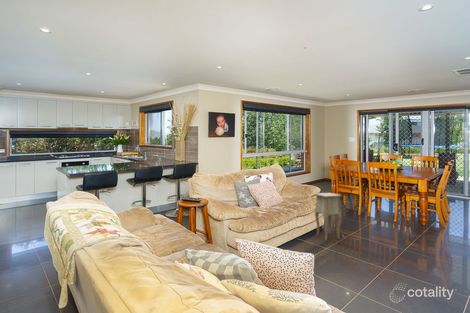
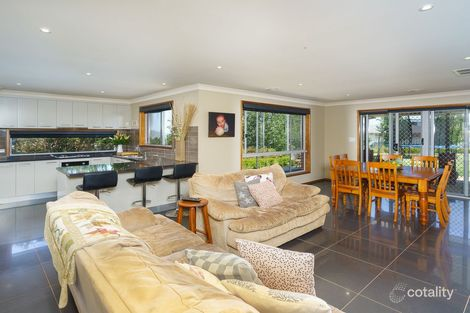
- side table [314,192,345,241]
